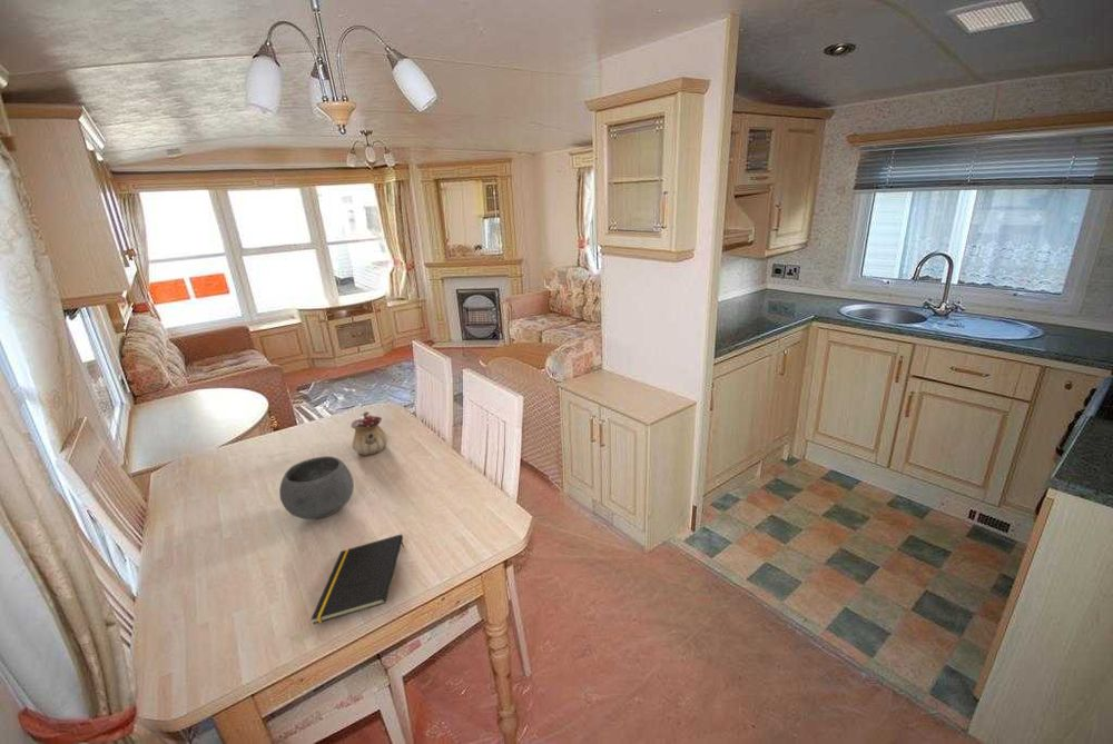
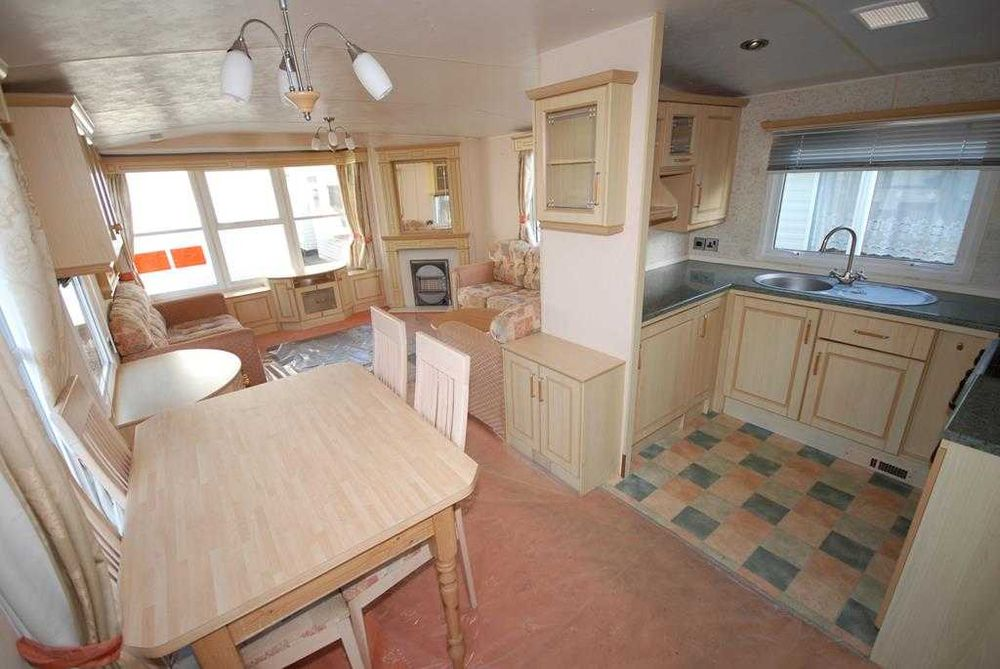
- notepad [311,533,405,625]
- teapot [351,410,388,456]
- bowl [278,455,355,520]
